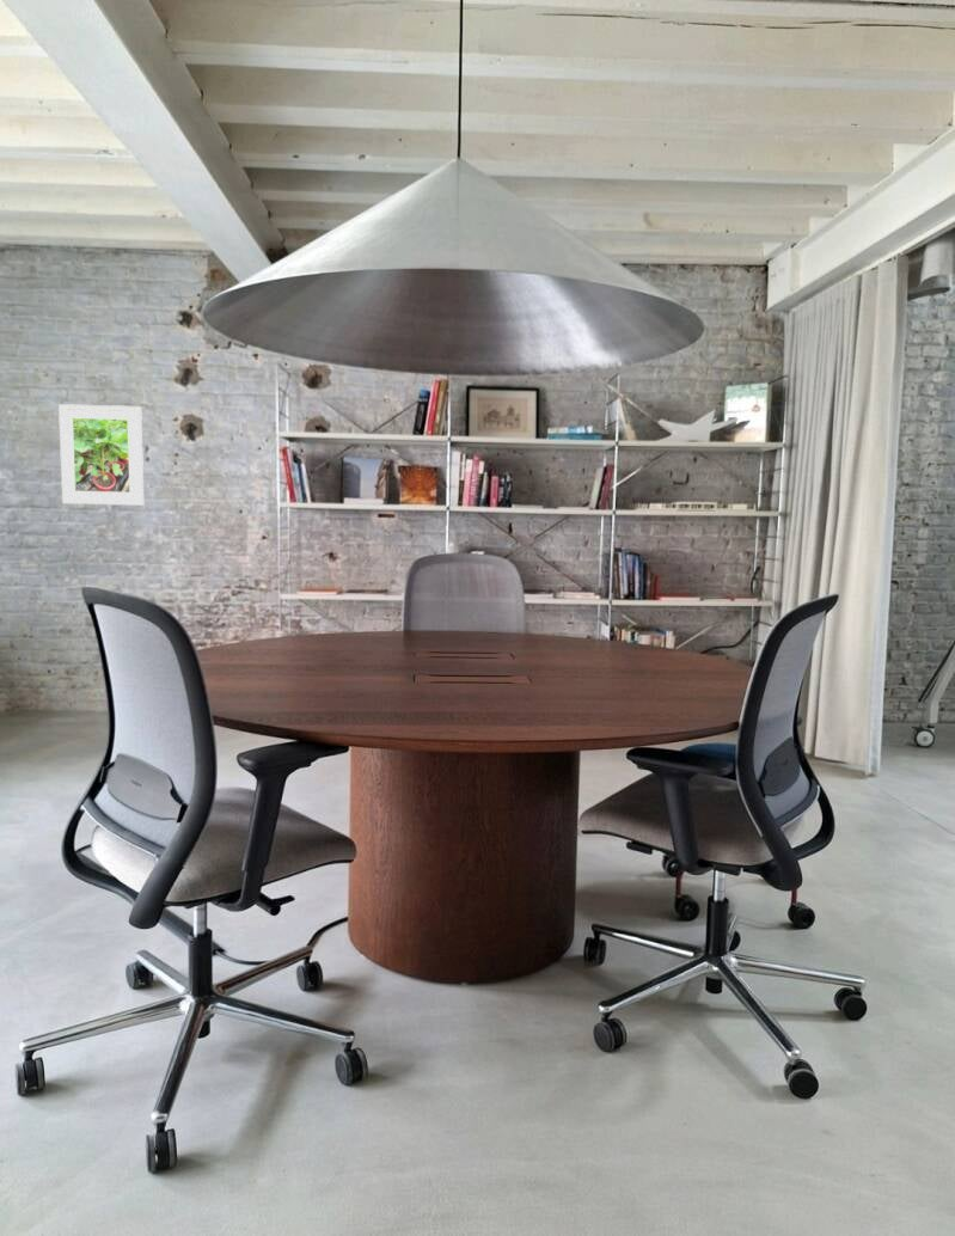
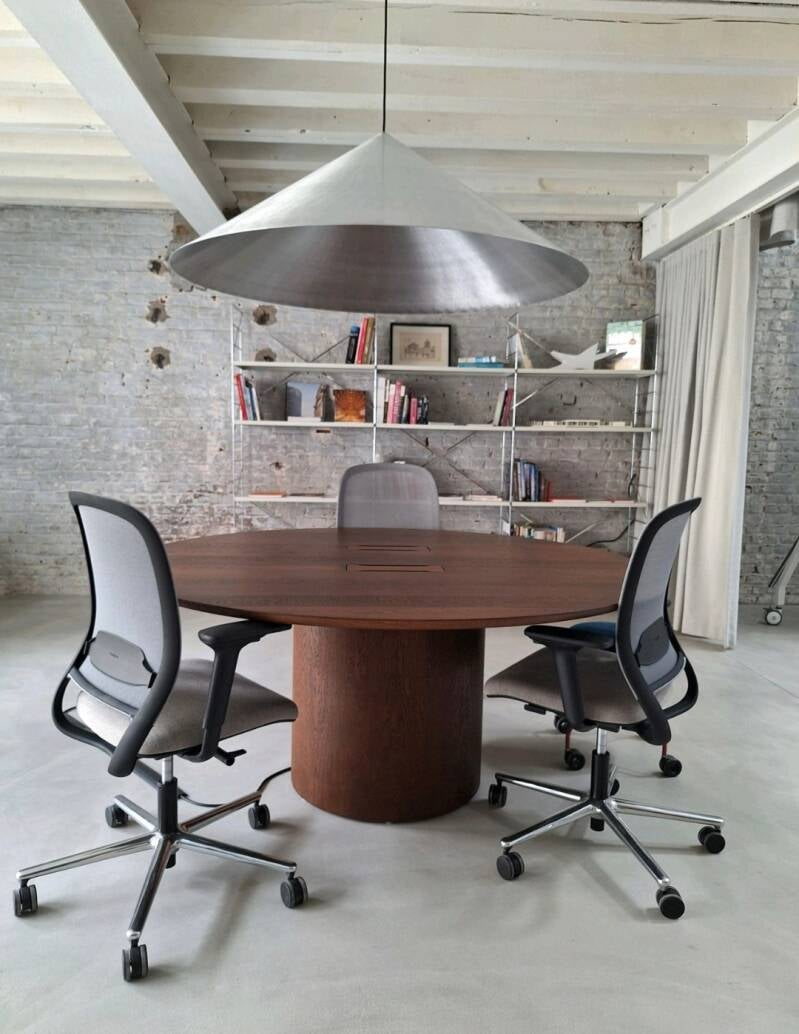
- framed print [57,403,145,507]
